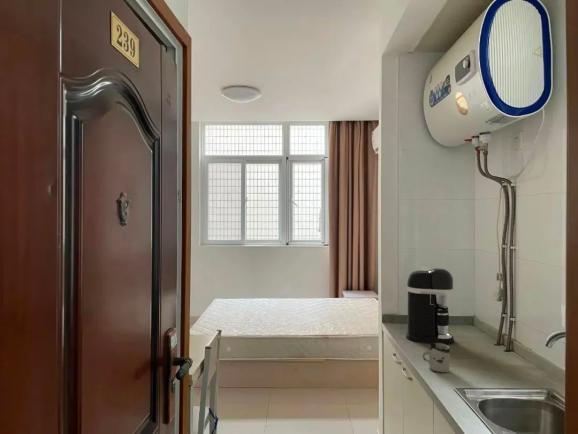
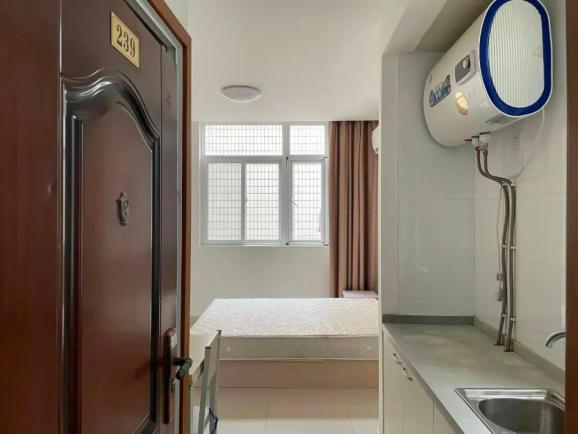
- coffee maker [405,267,455,345]
- cup [422,343,451,374]
